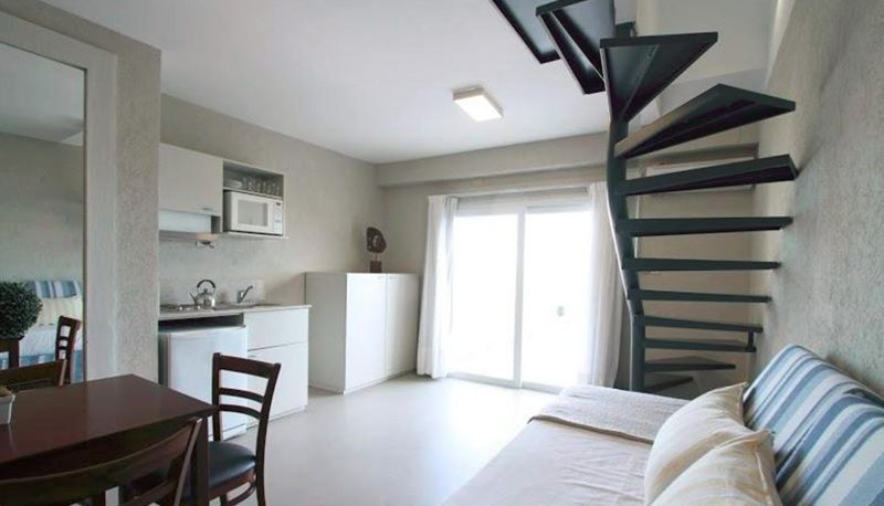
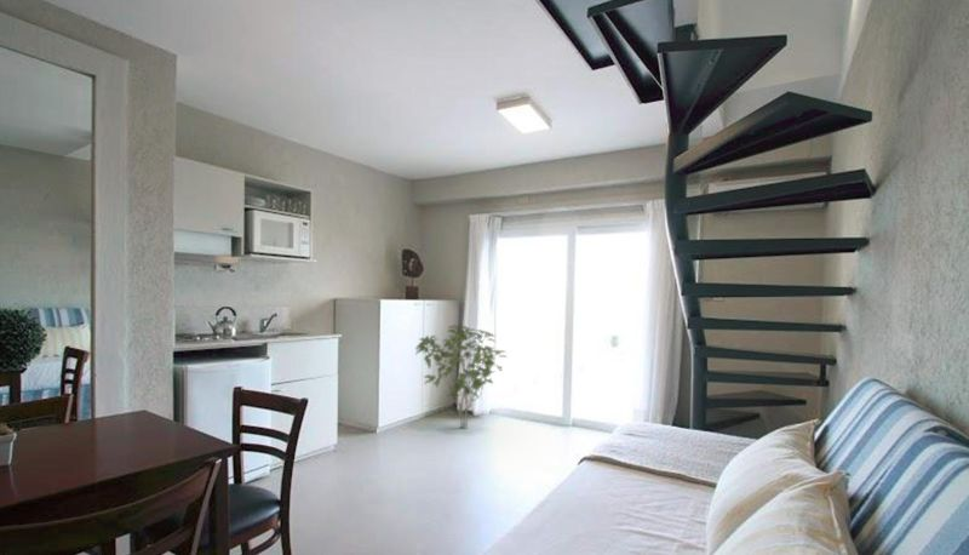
+ shrub [414,324,509,429]
